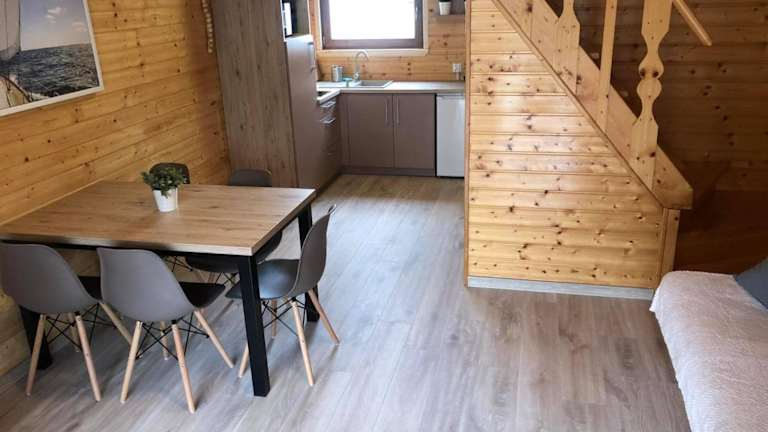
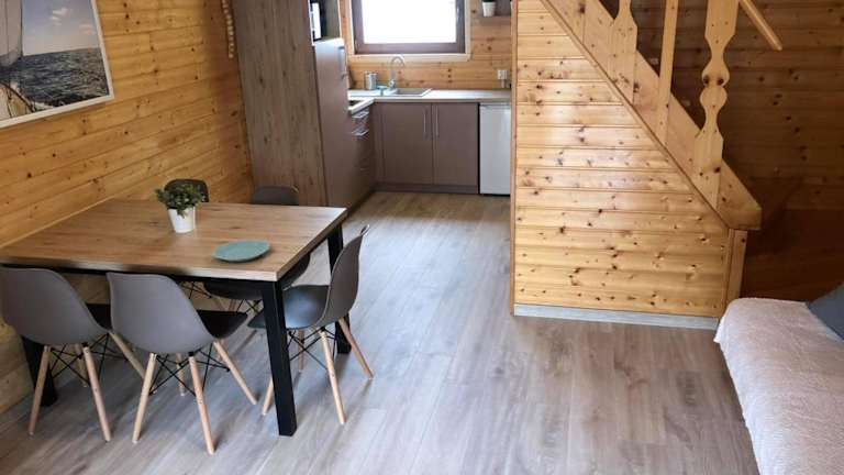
+ plate [212,239,270,263]
